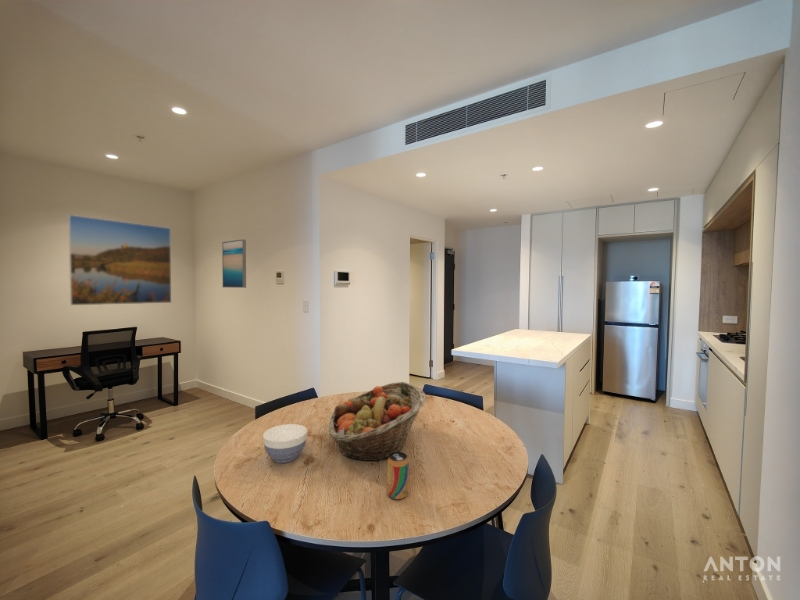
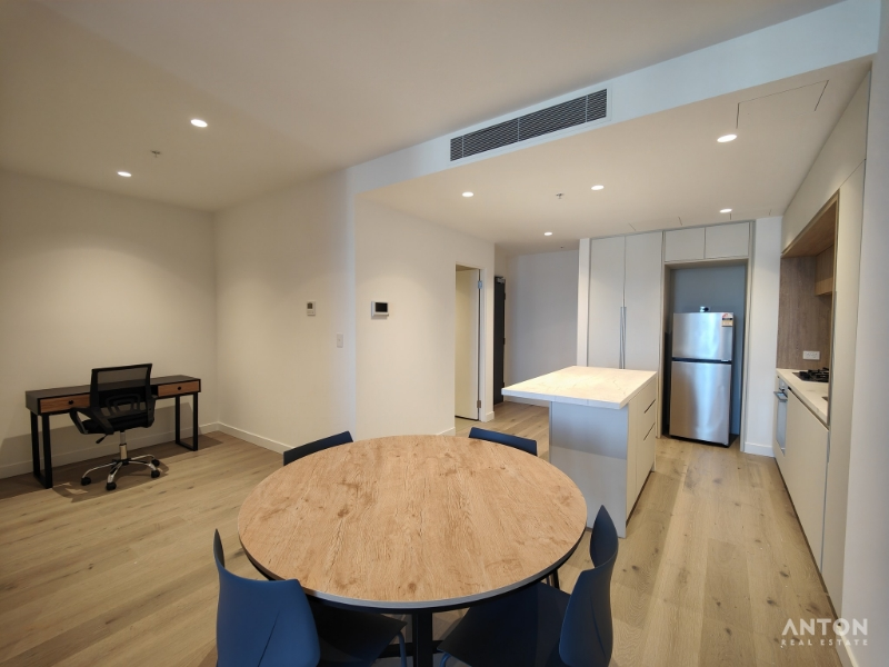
- beverage can [386,451,409,501]
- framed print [67,214,172,306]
- wall art [221,238,247,289]
- fruit basket [328,381,427,463]
- bowl [262,423,308,464]
